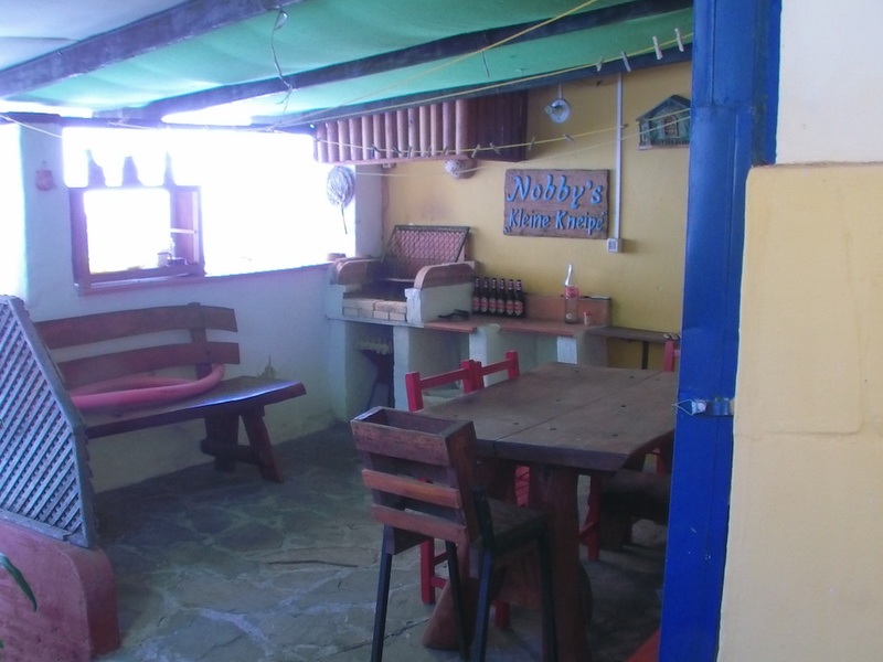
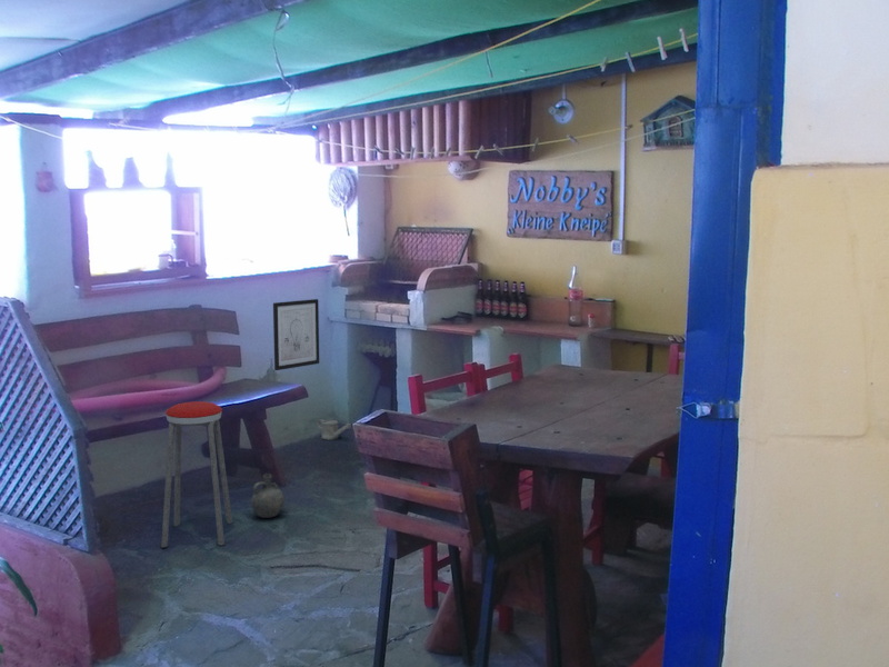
+ wall art [272,298,320,371]
+ ceramic jug [250,472,286,519]
+ music stool [160,400,233,548]
+ watering can [317,418,352,441]
